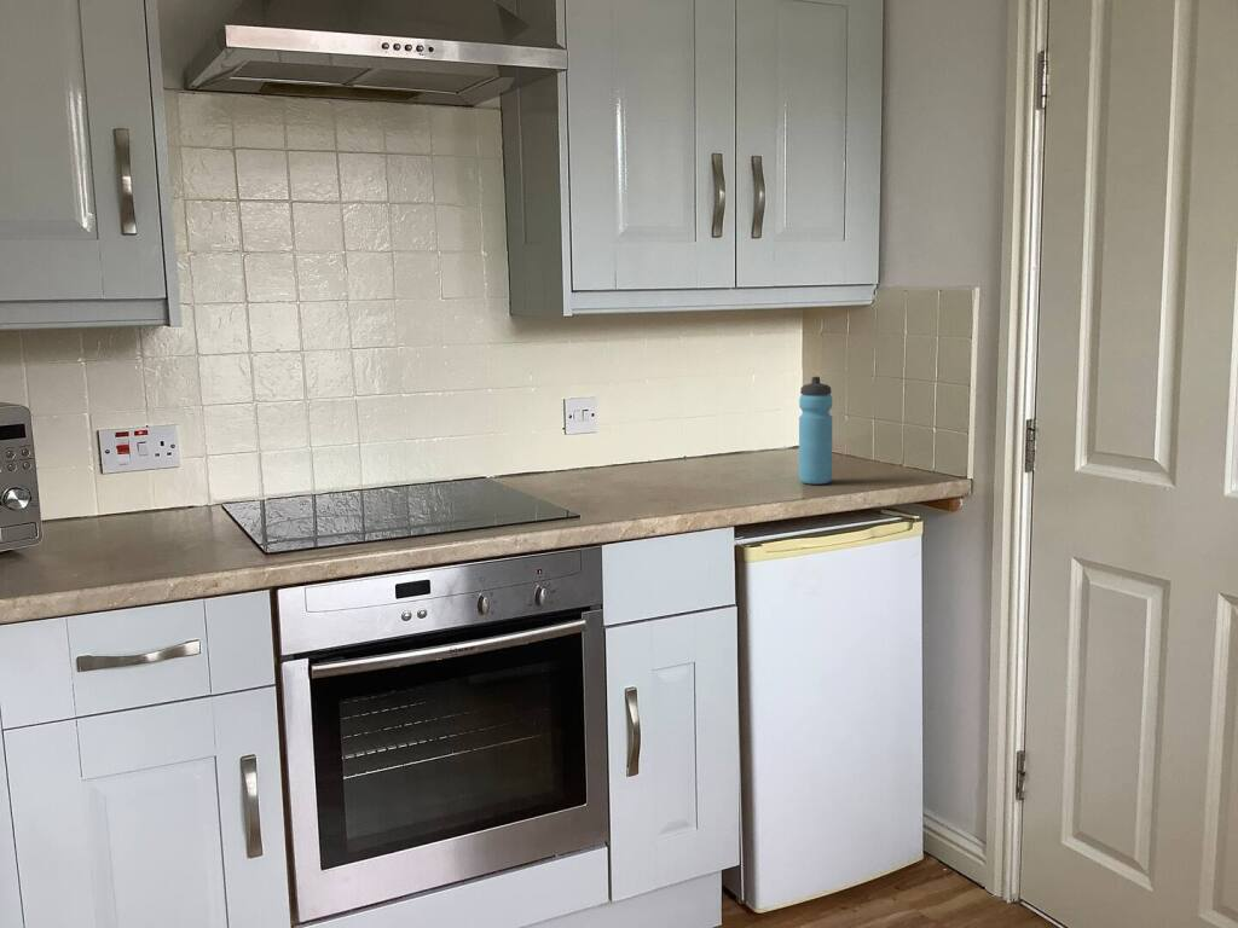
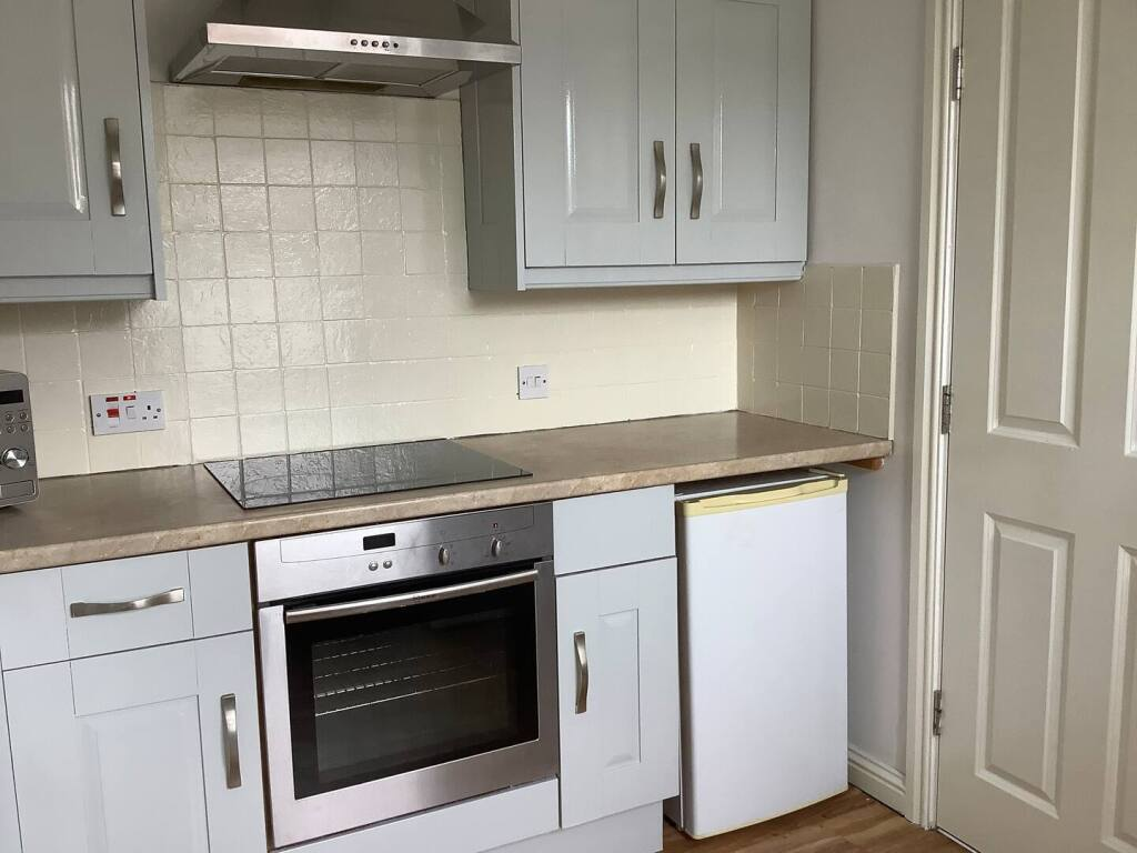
- water bottle [798,376,833,486]
